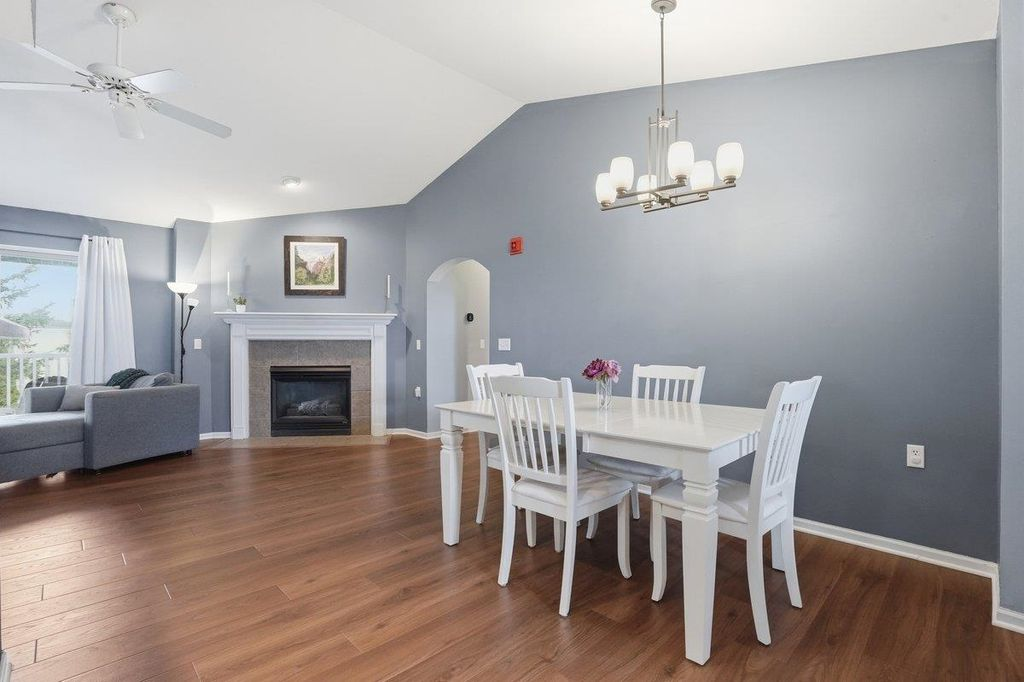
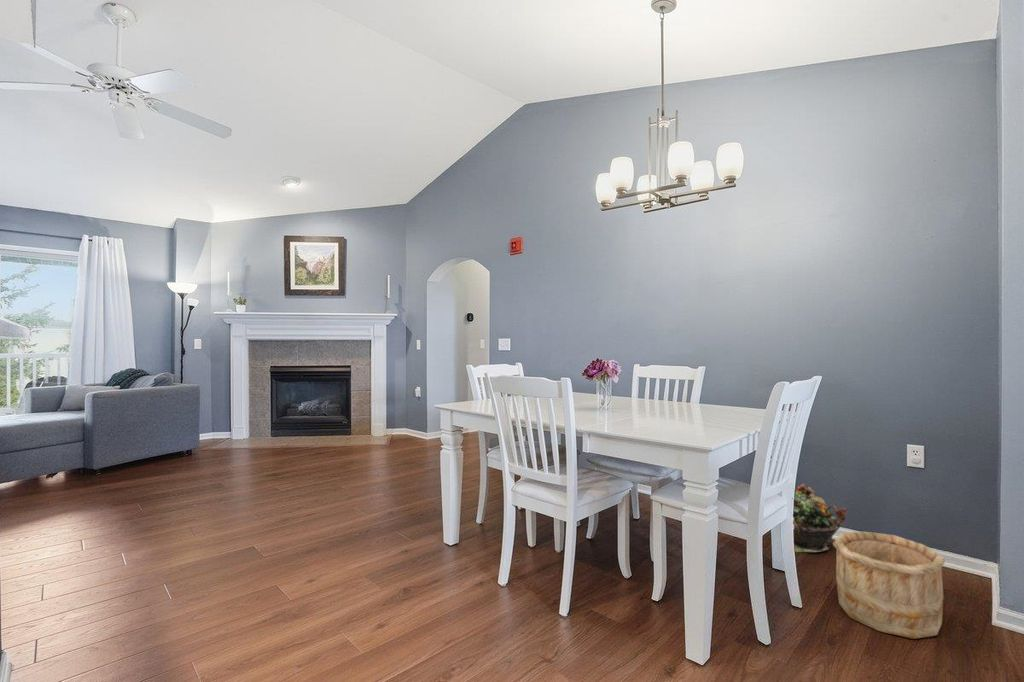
+ wooden bucket [832,531,946,640]
+ potted plant [792,482,847,553]
